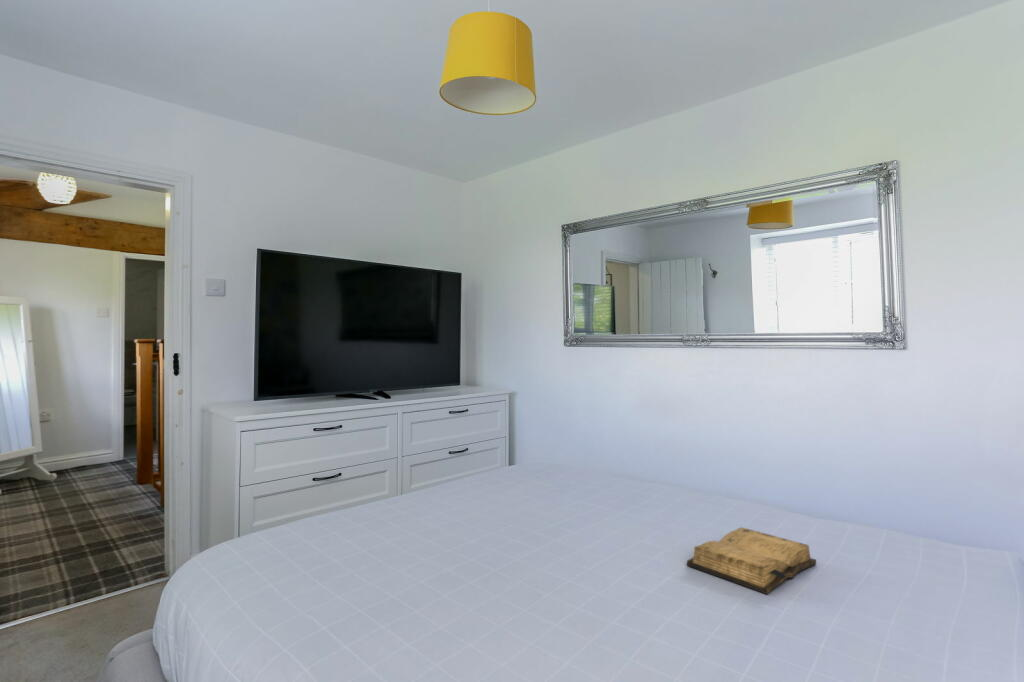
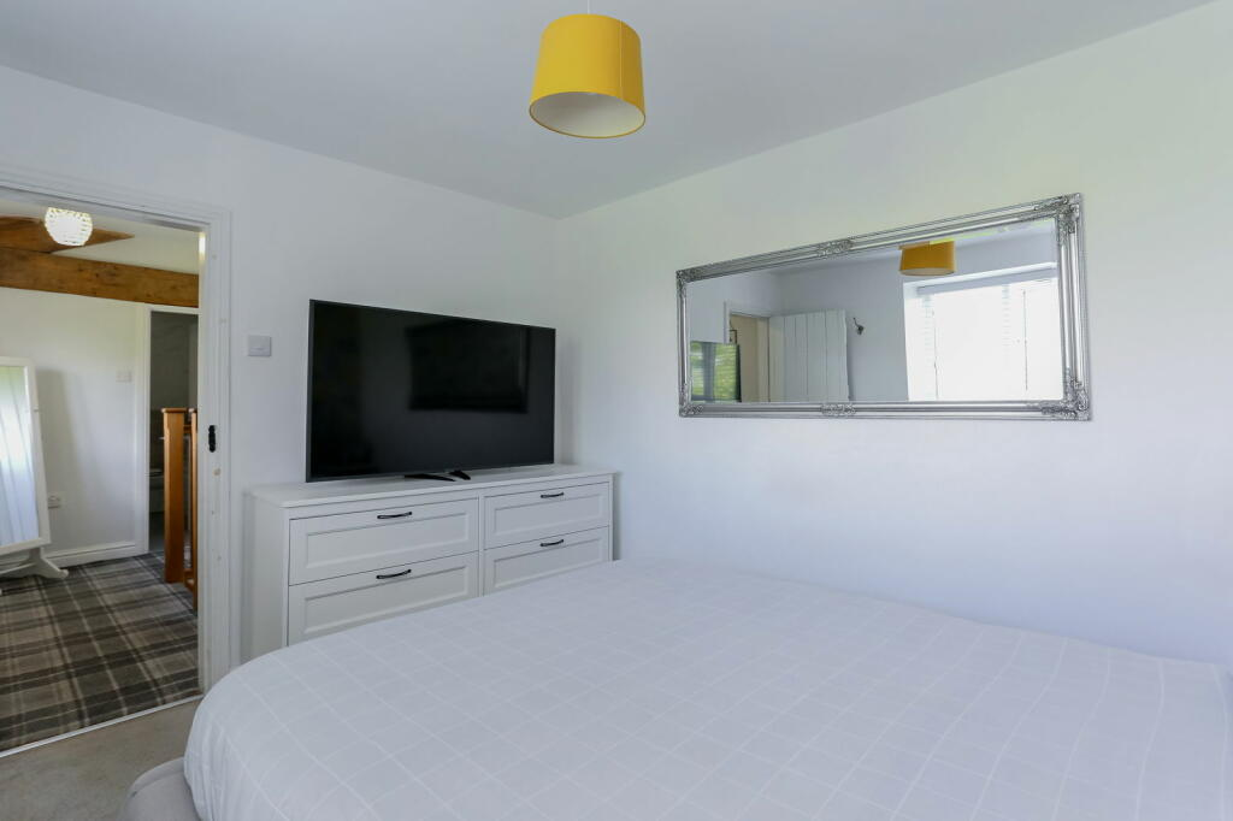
- diary [686,526,817,595]
